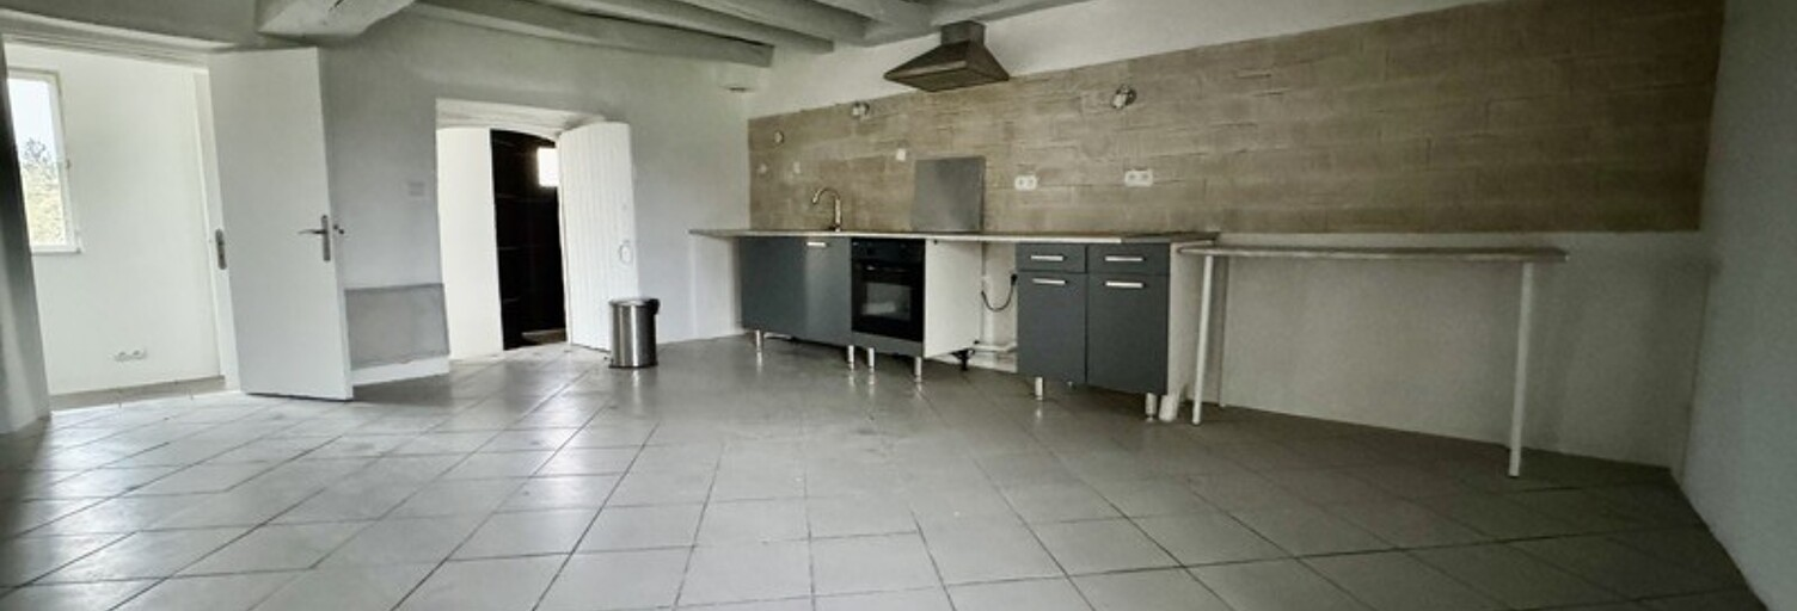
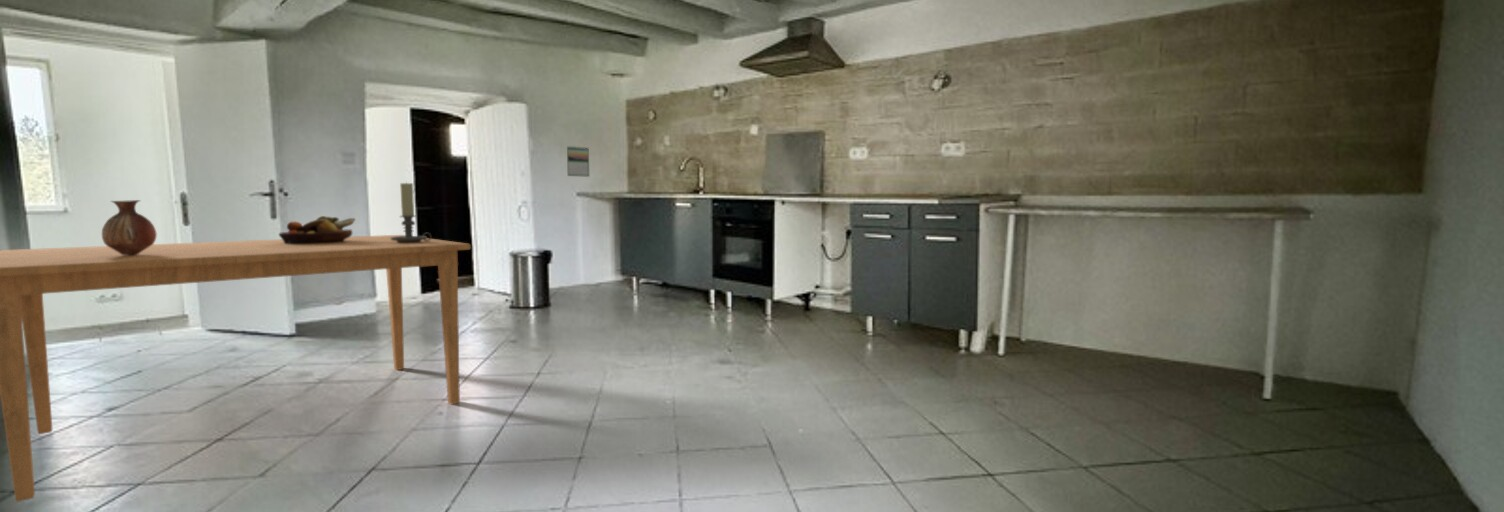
+ fruit bowl [278,215,356,244]
+ calendar [566,145,590,178]
+ candle holder [391,181,432,243]
+ vase [101,199,158,255]
+ dining table [0,234,472,503]
